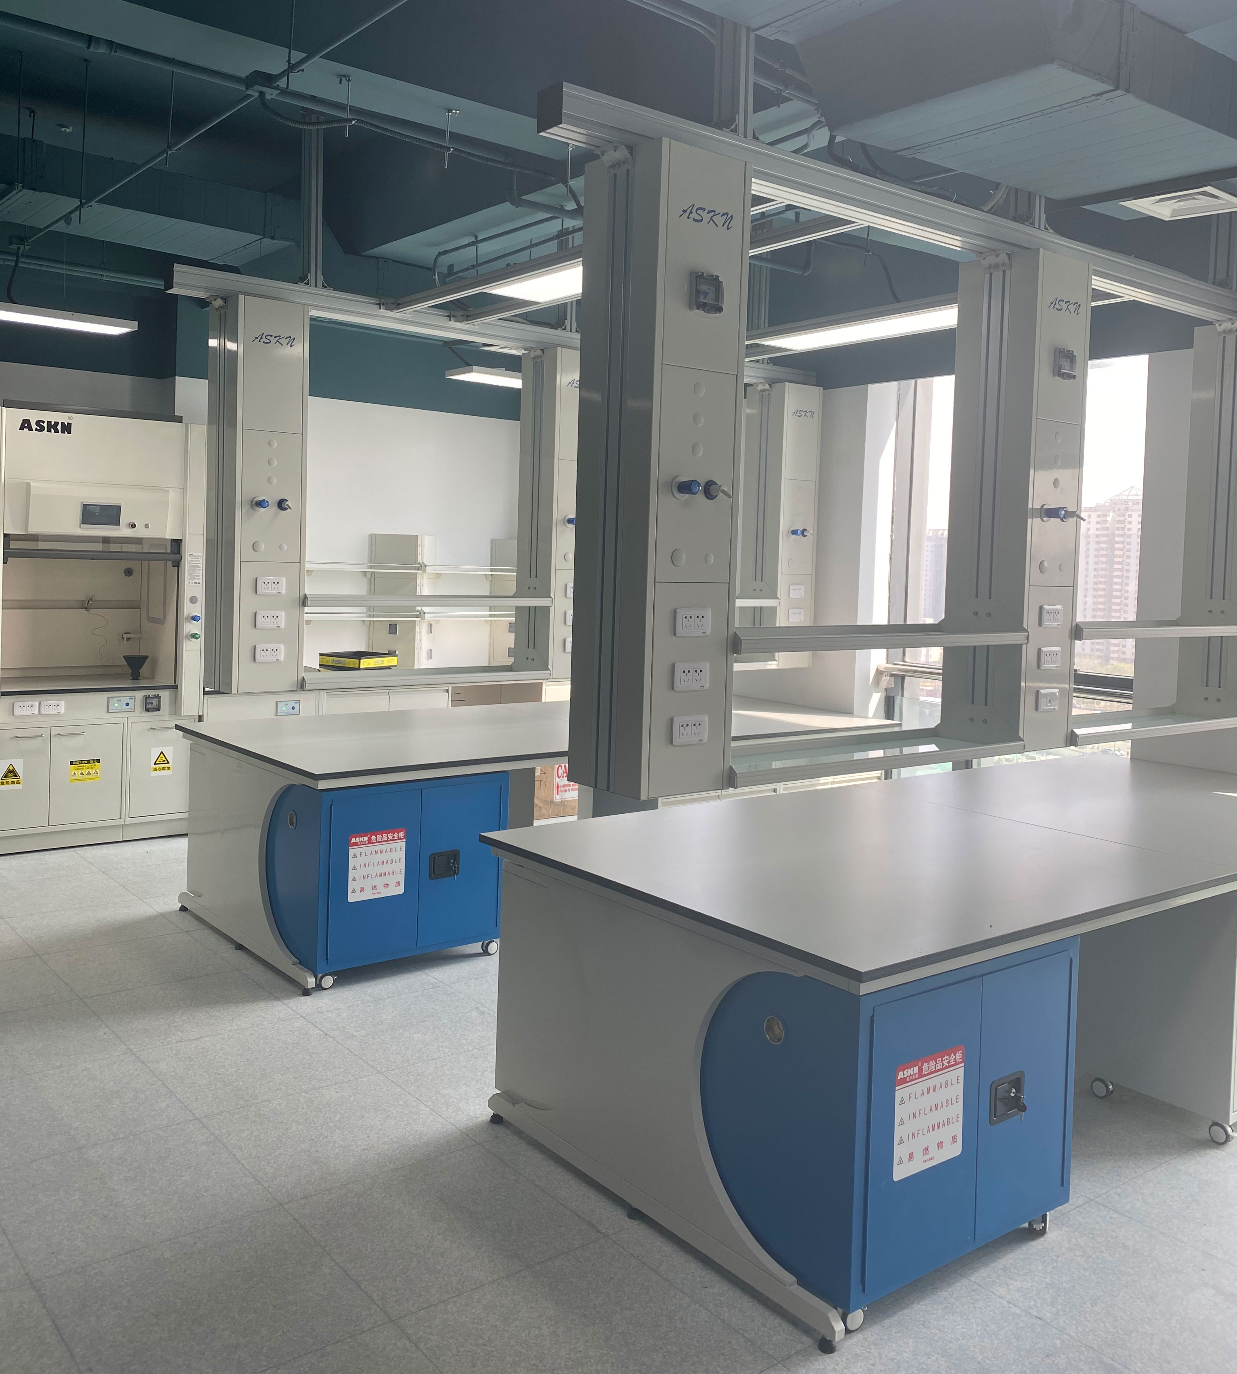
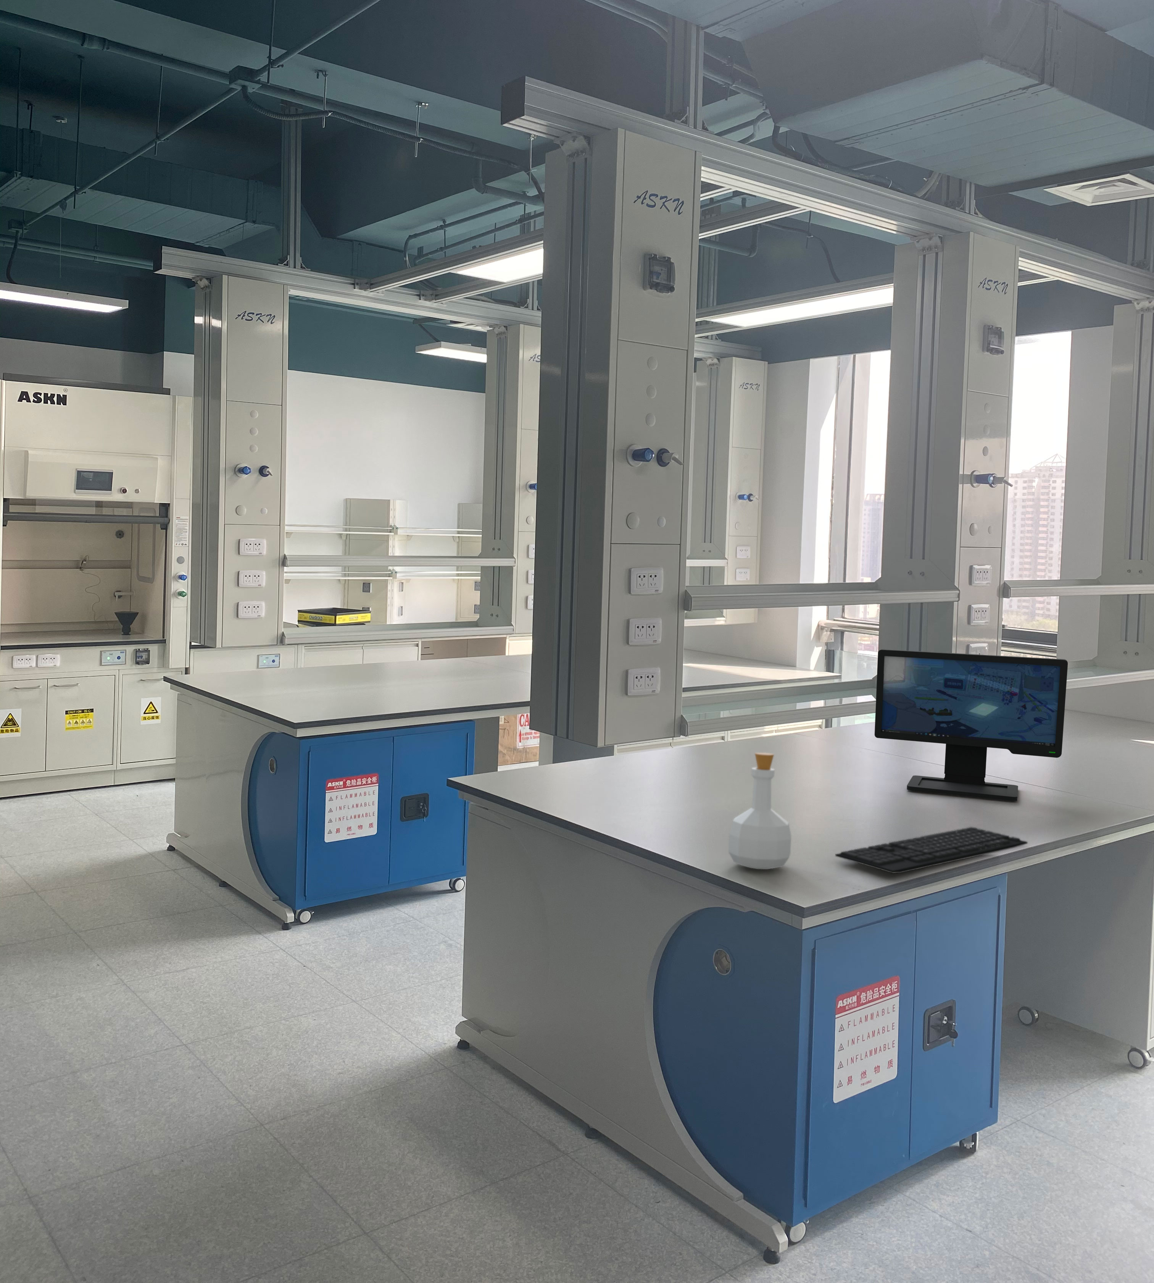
+ computer monitor [874,649,1068,801]
+ bottle [728,752,792,869]
+ keyboard [835,826,1028,874]
